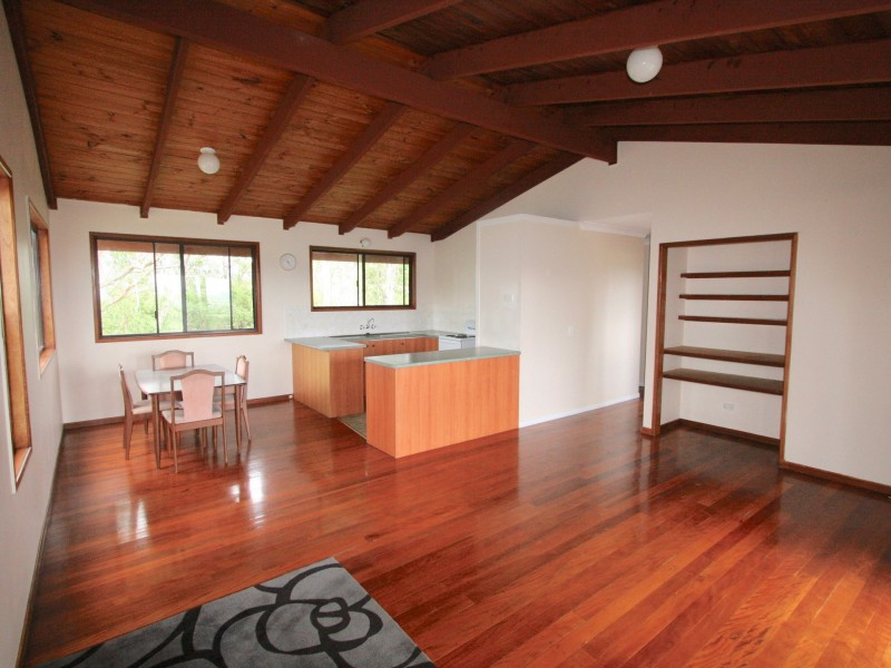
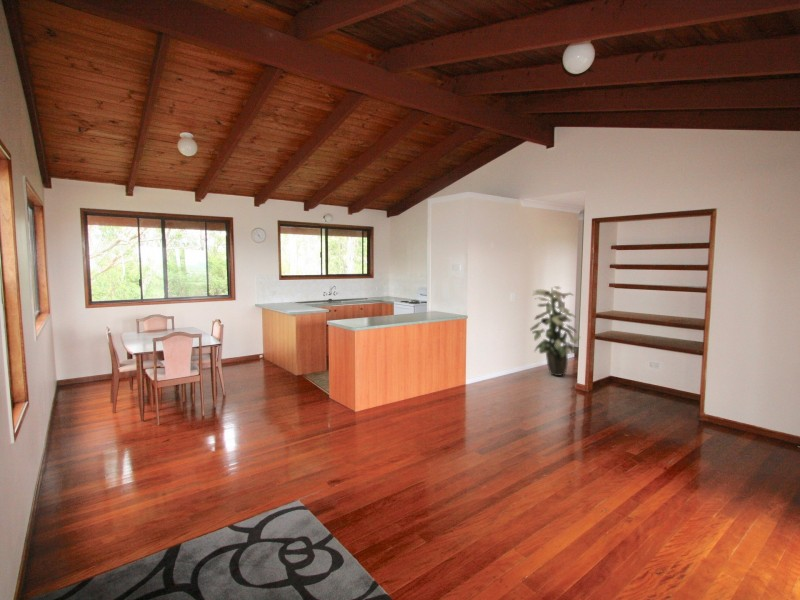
+ indoor plant [529,285,581,377]
